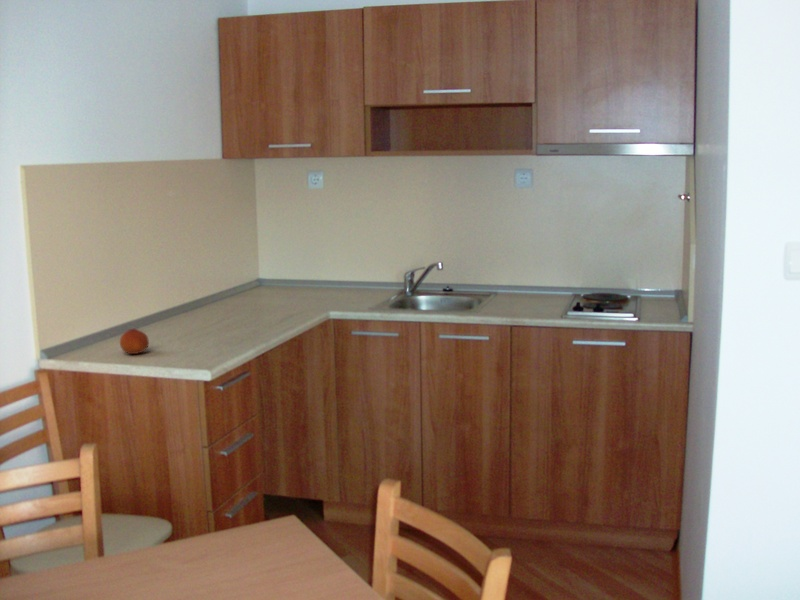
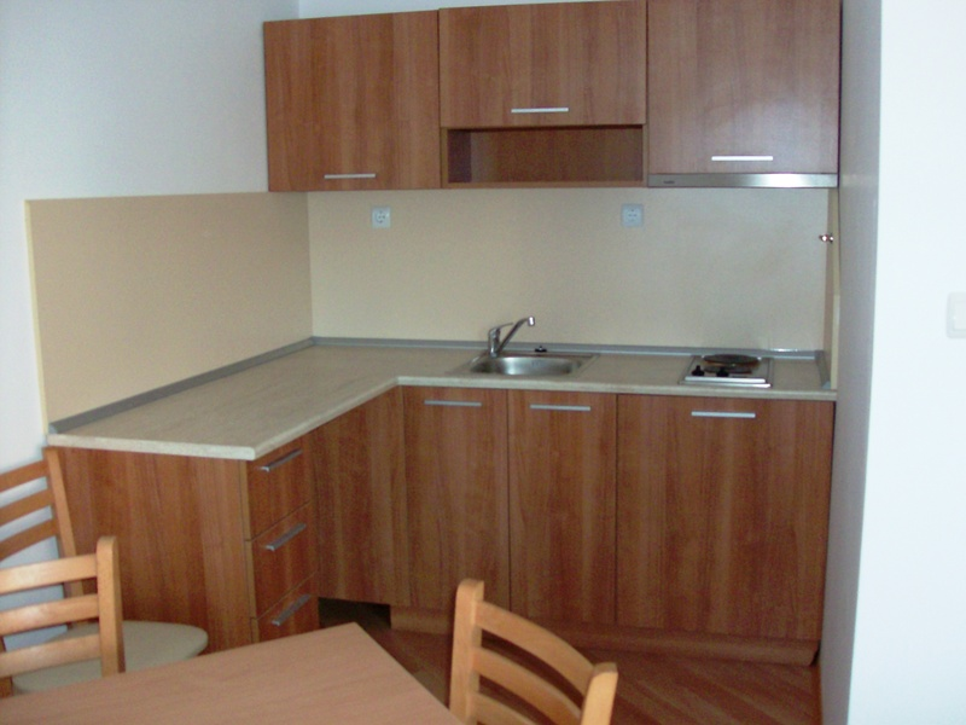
- fruit [119,328,150,355]
